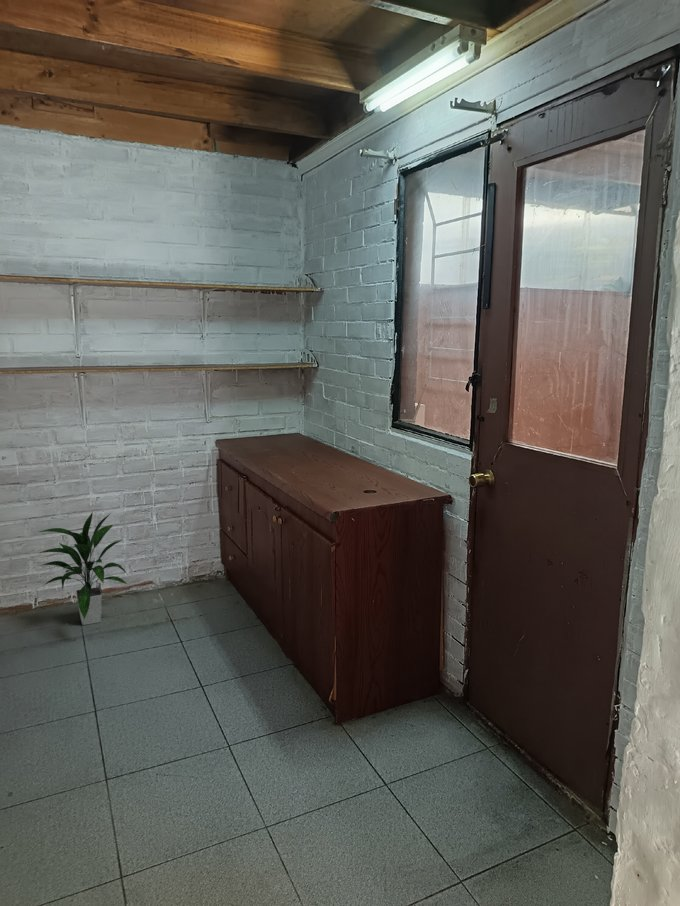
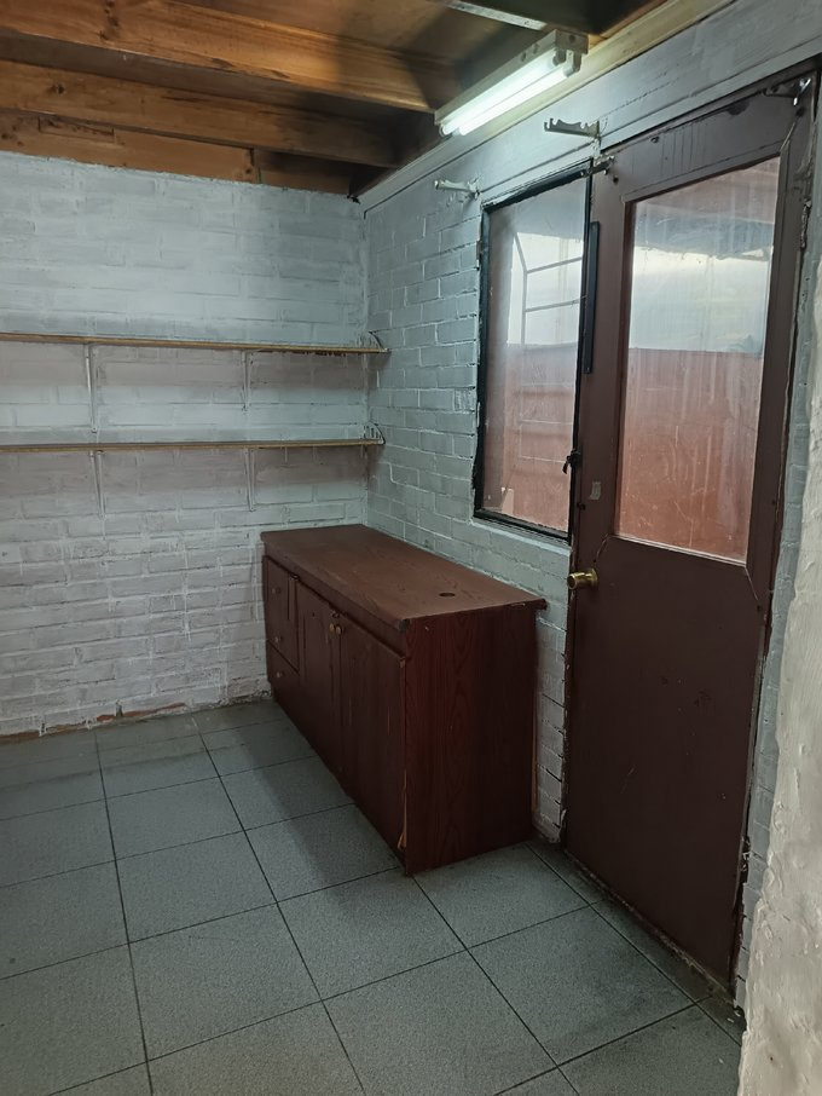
- indoor plant [38,511,128,626]
